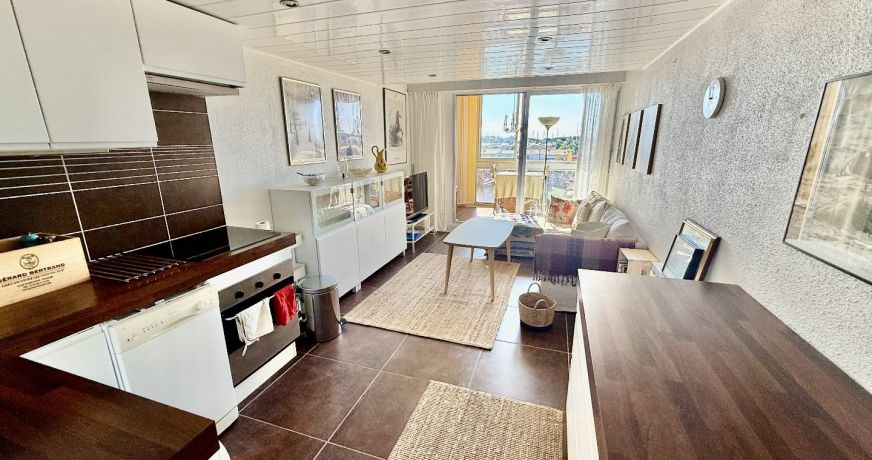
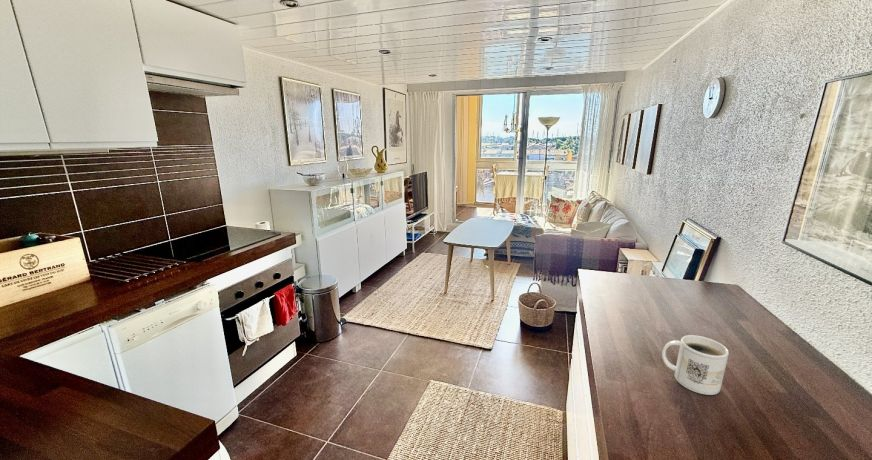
+ mug [661,334,730,396]
